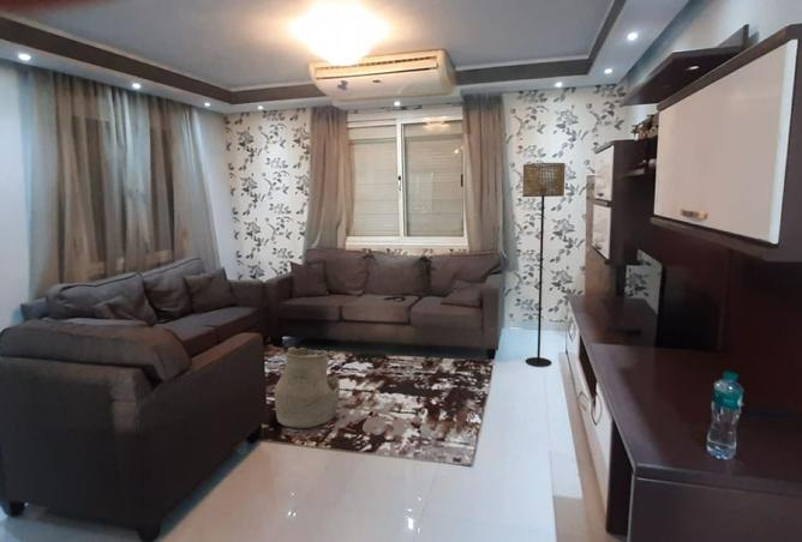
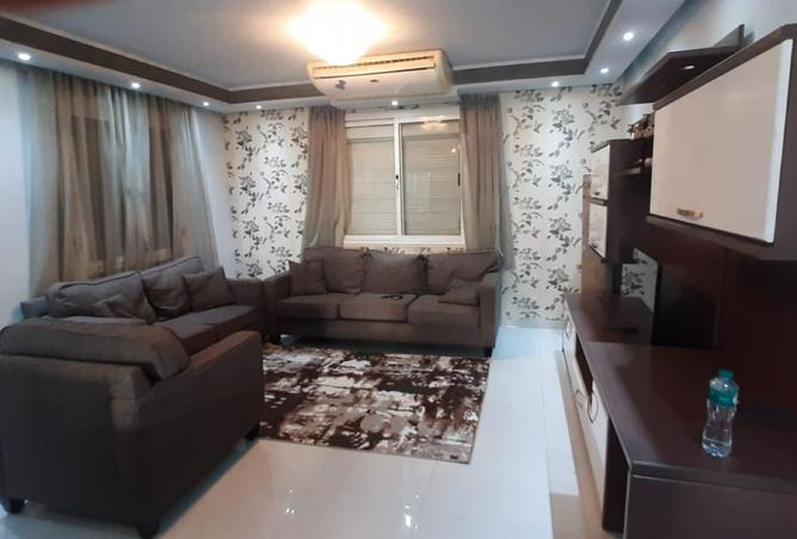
- bag [274,345,341,429]
- floor lamp [521,162,567,368]
